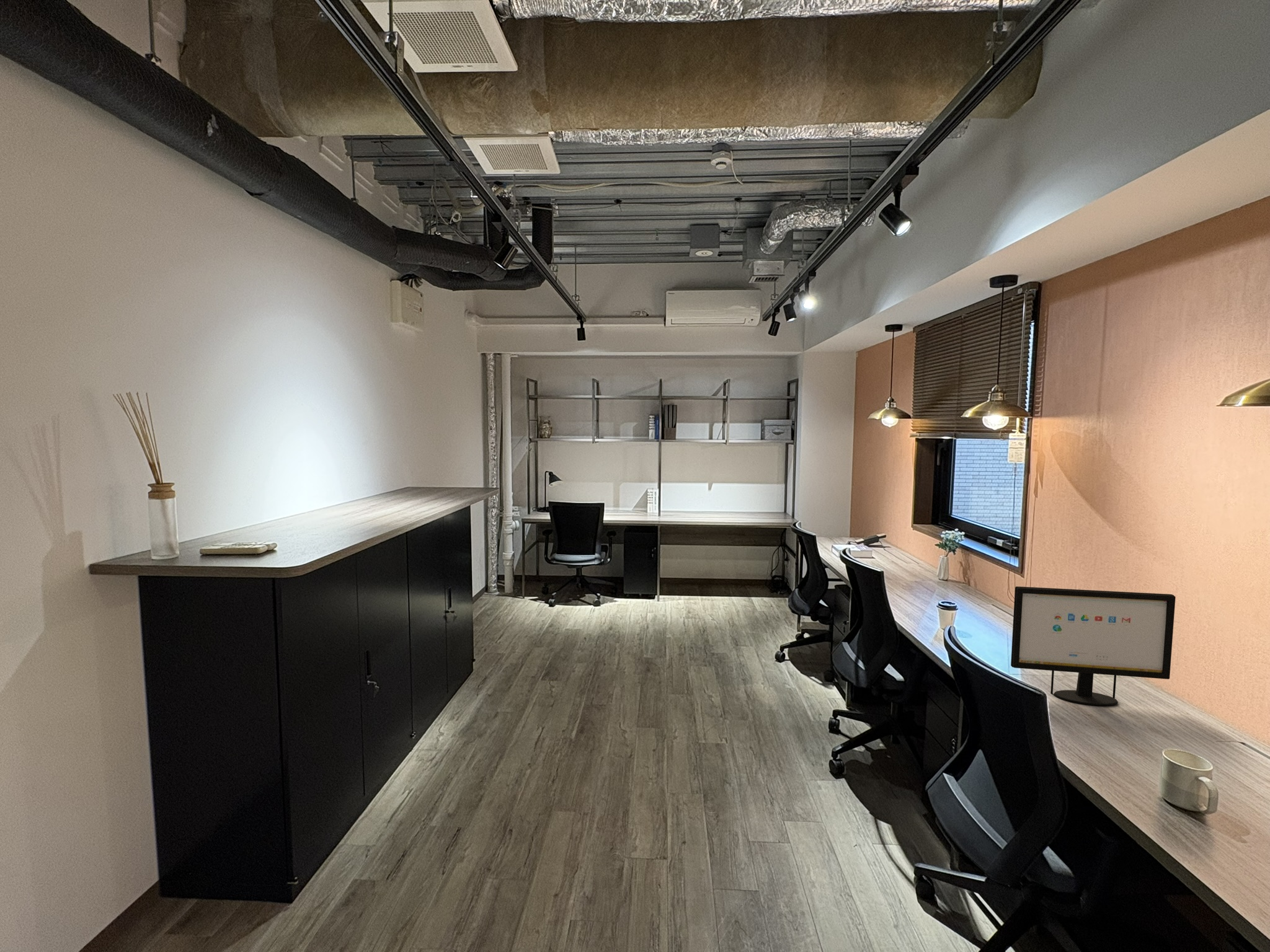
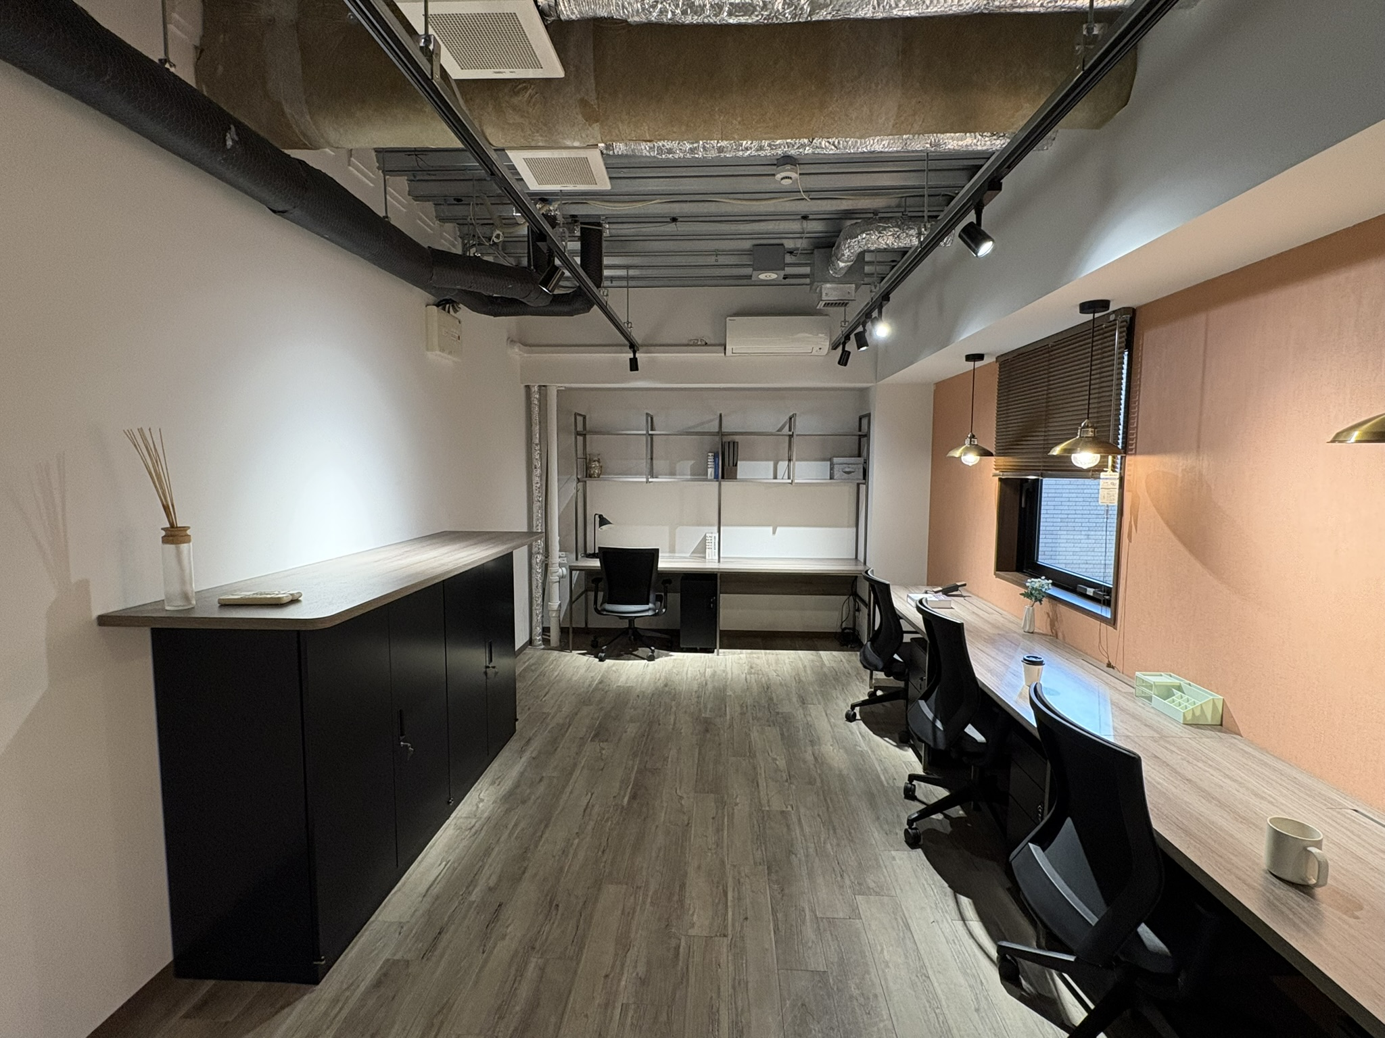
- computer monitor [1010,586,1176,706]
